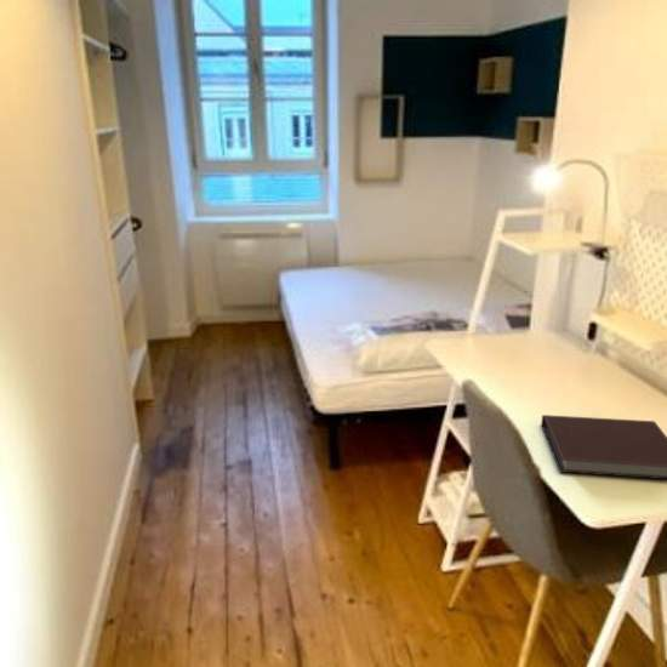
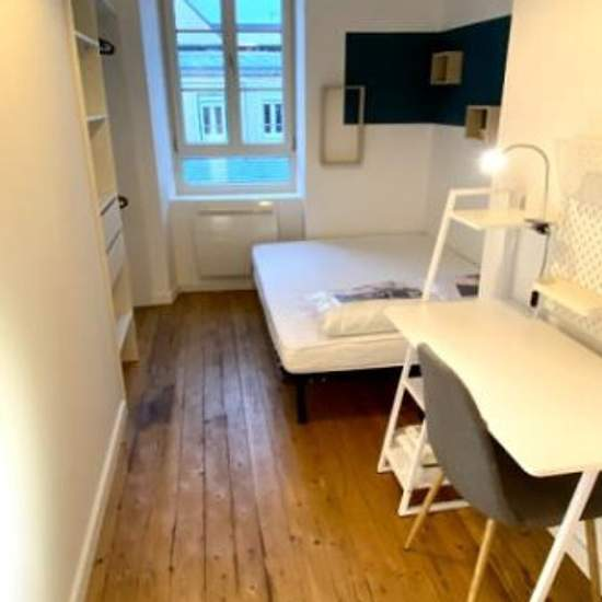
- notebook [540,414,667,480]
